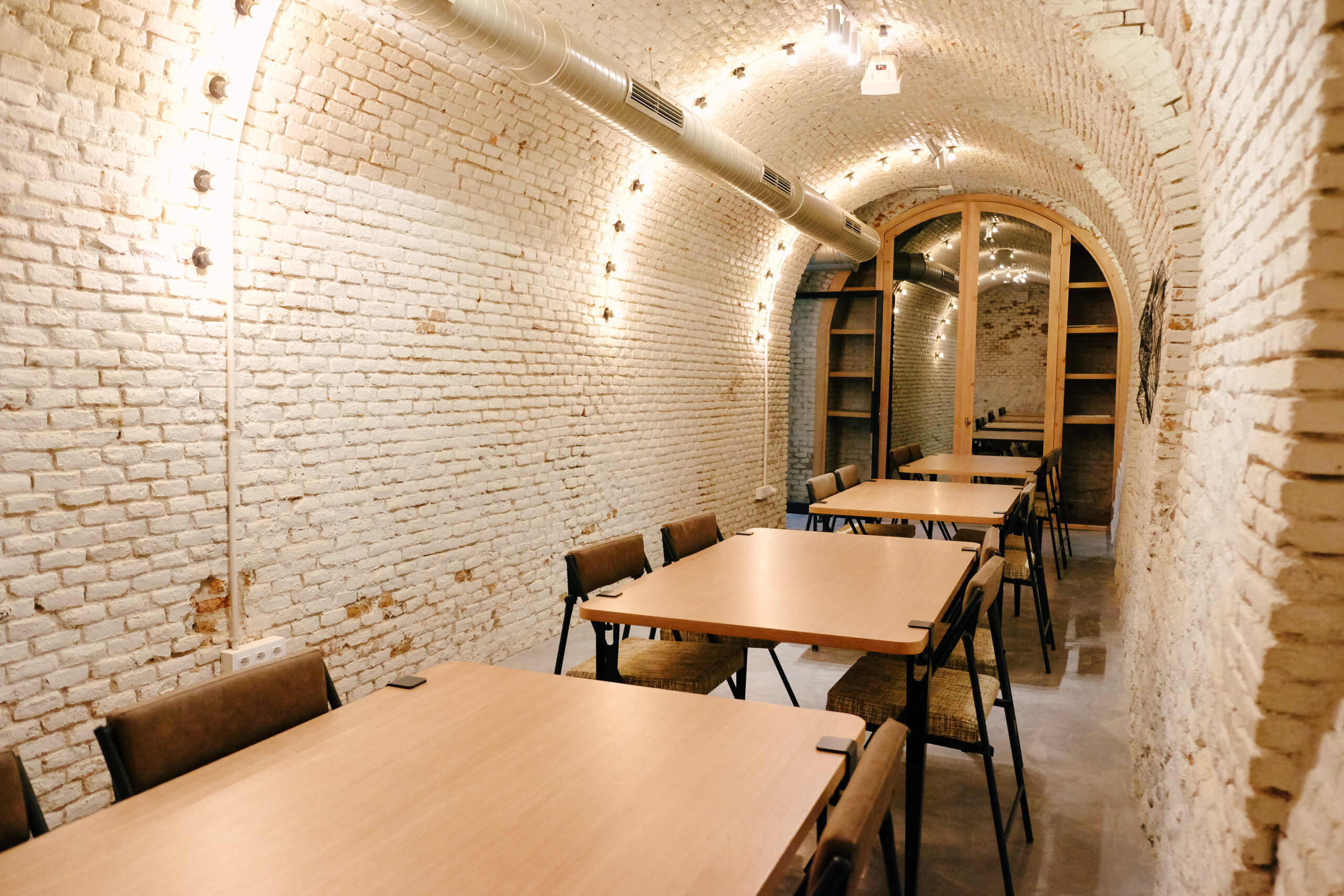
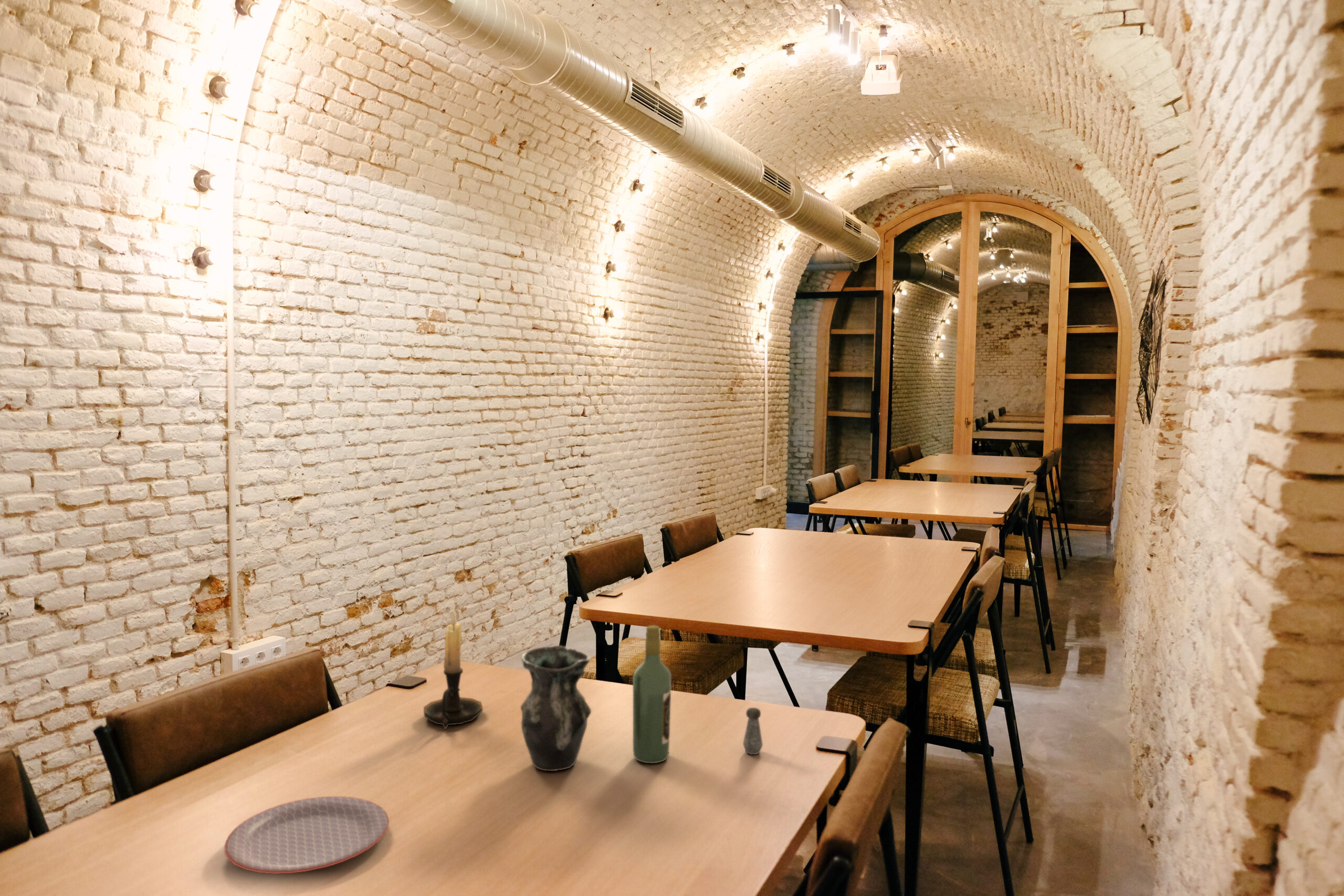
+ plate [224,796,390,874]
+ vase [520,645,592,772]
+ wine bottle [632,625,671,764]
+ candle holder [423,608,483,730]
+ salt shaker [742,707,763,755]
